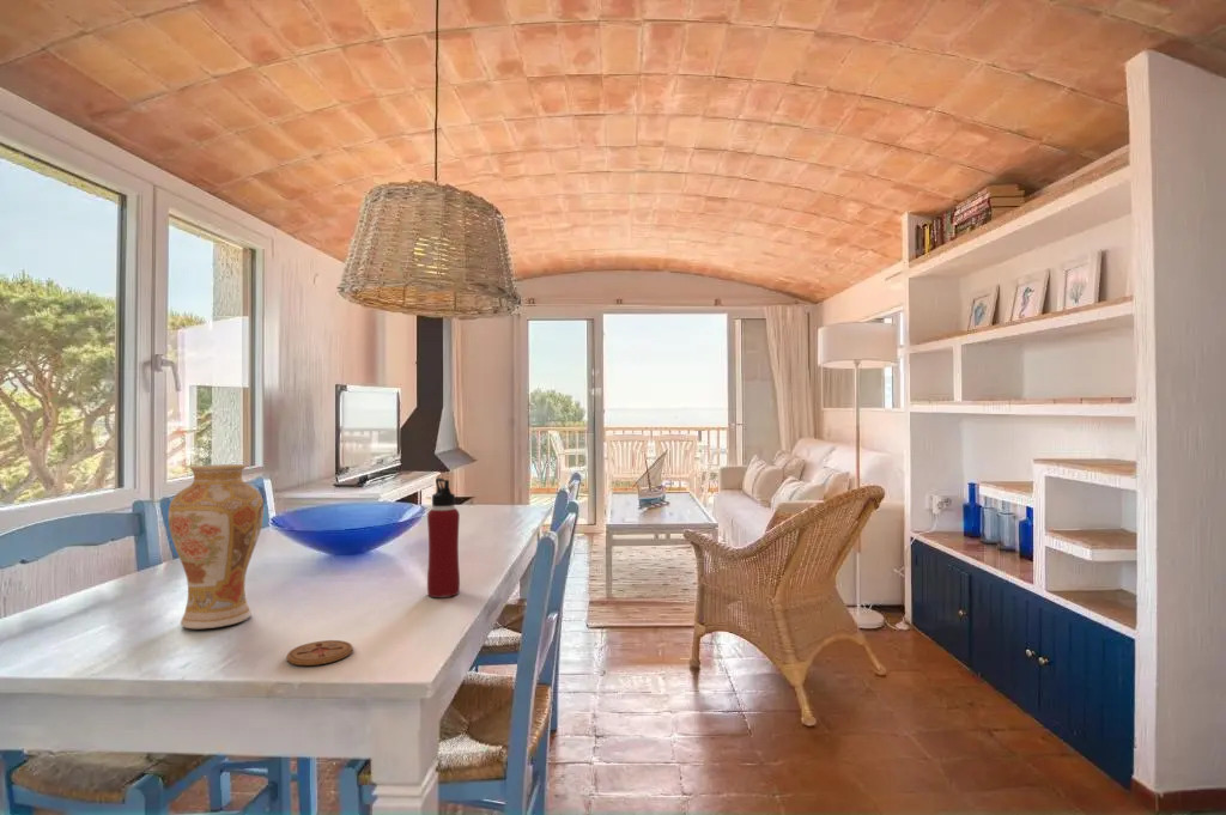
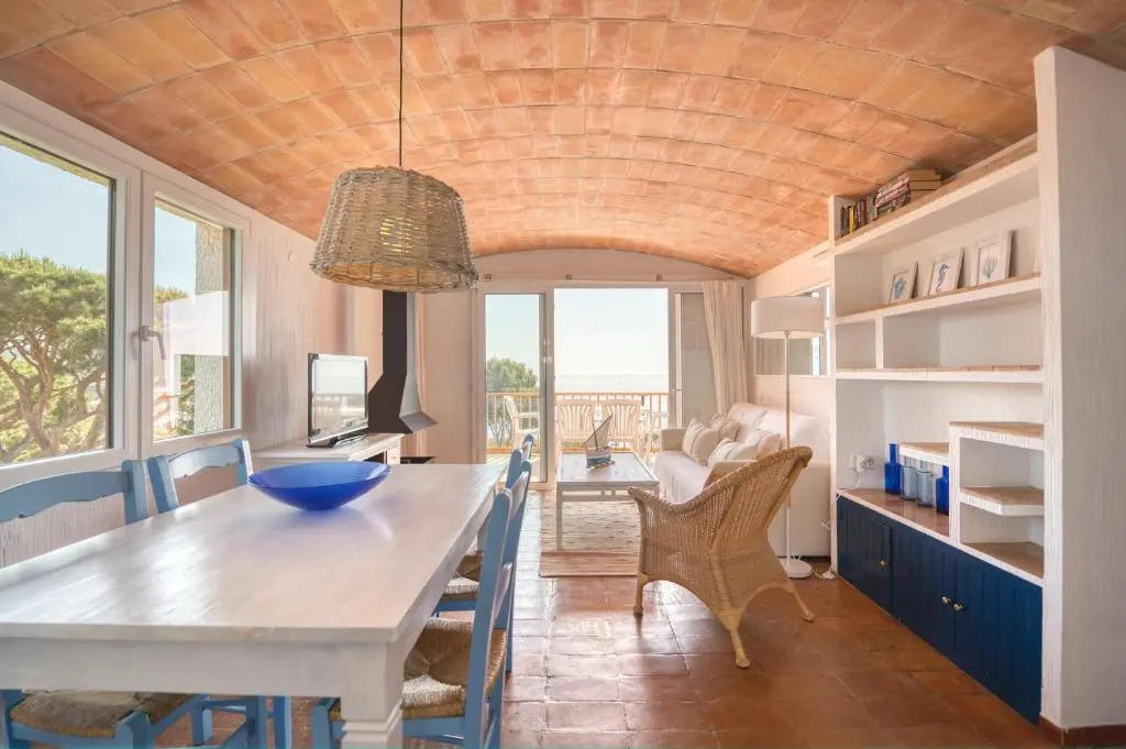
- vase [166,463,265,631]
- coaster [286,639,353,667]
- water bottle [426,476,461,598]
